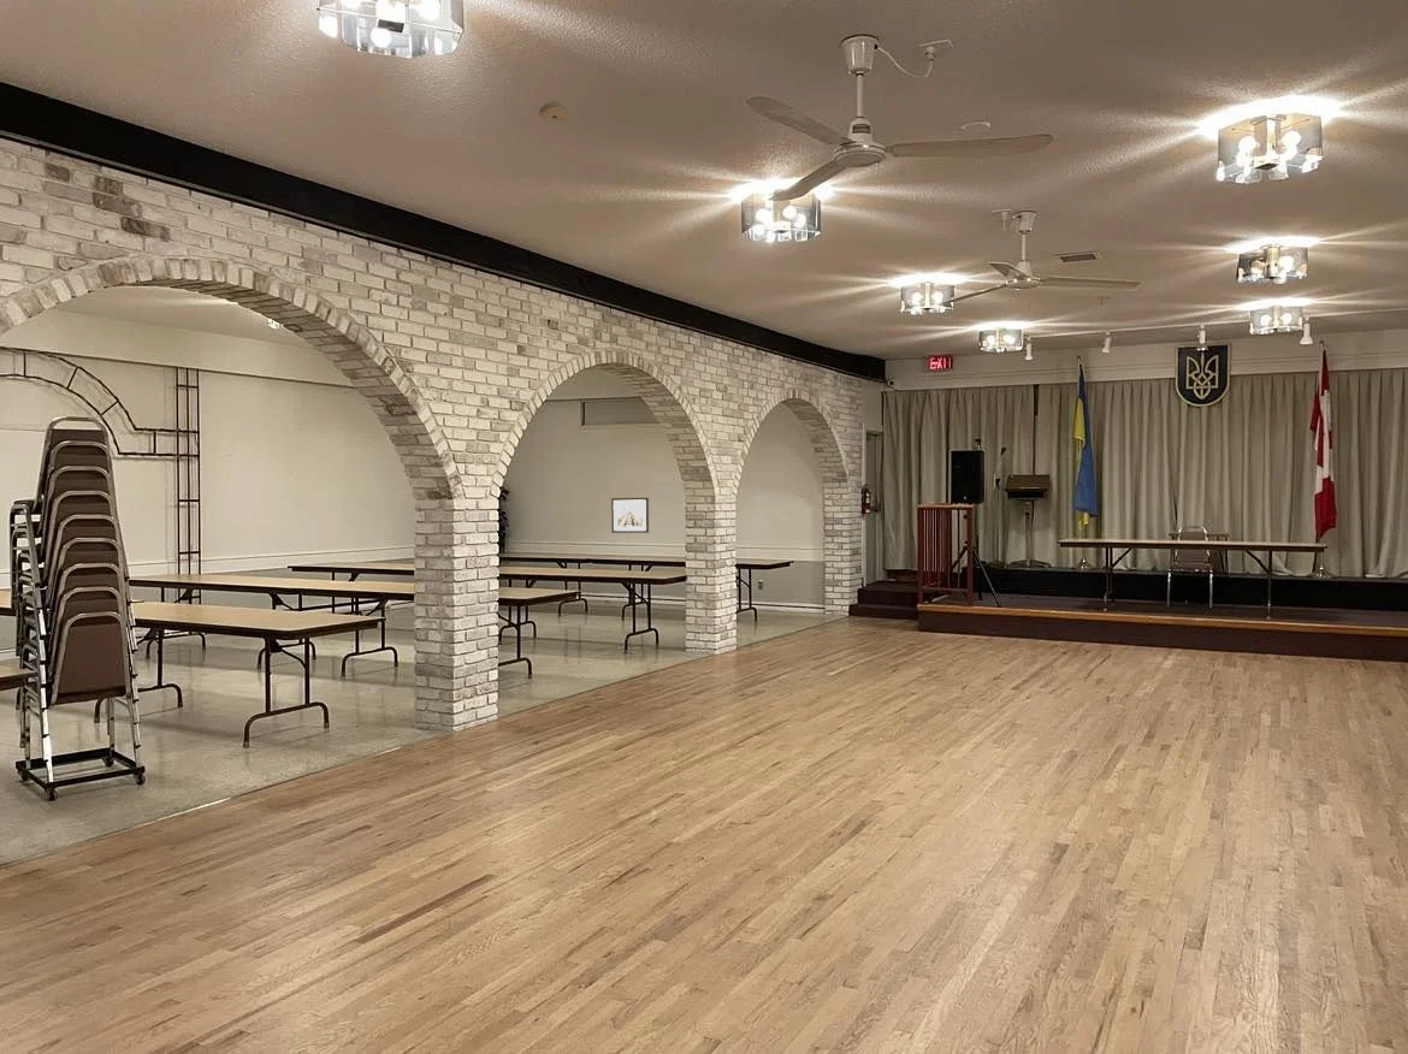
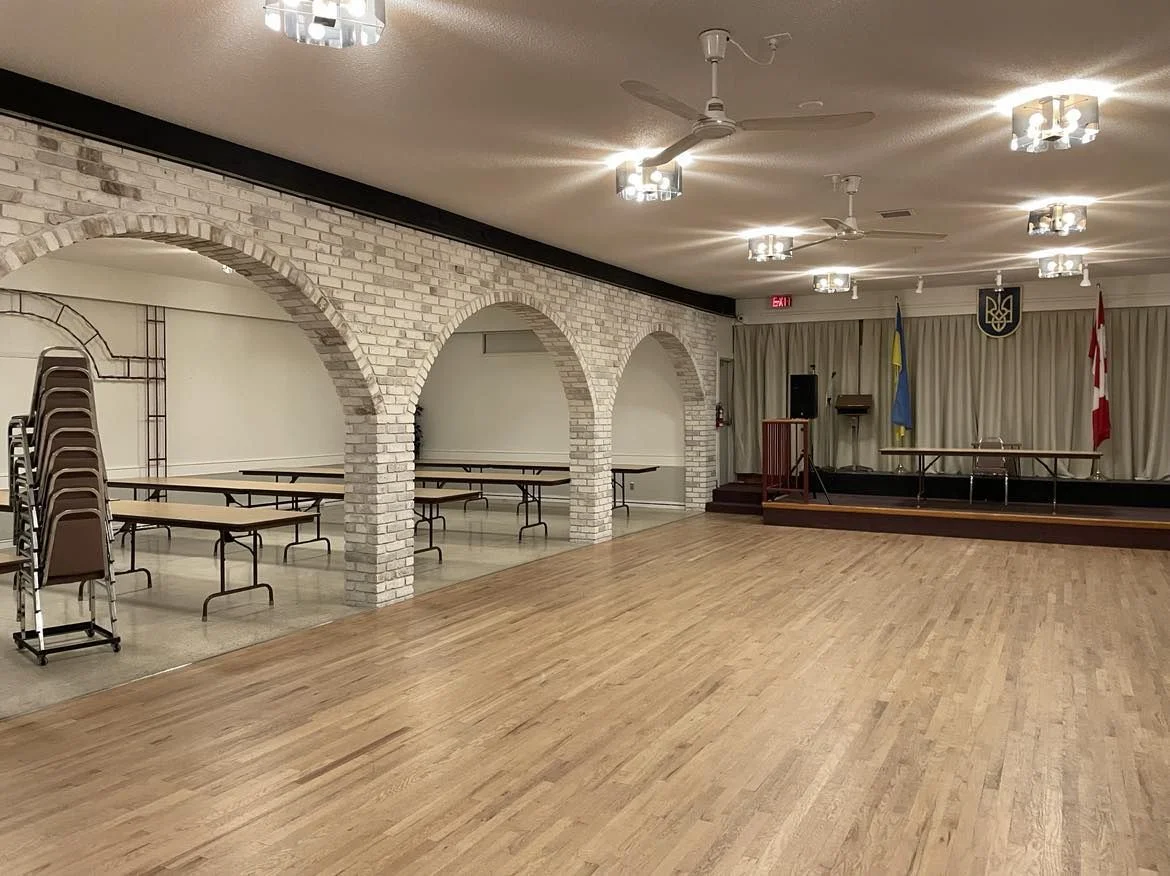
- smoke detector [538,100,570,123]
- wall art [610,497,650,534]
